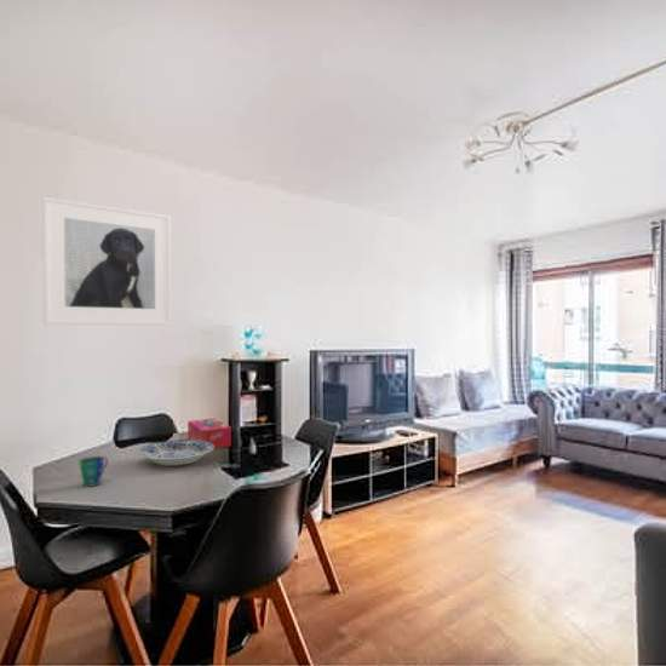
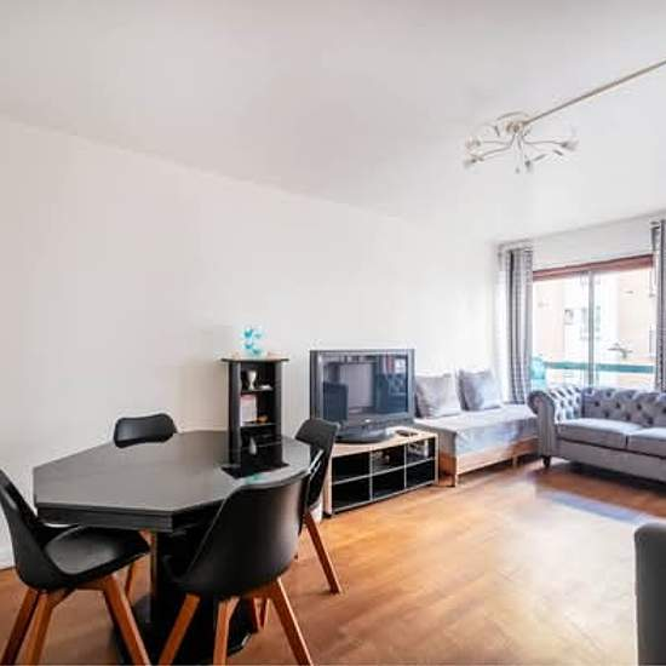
- tissue box [186,418,232,449]
- plate [138,438,214,467]
- cup [77,455,109,488]
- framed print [41,195,173,326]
